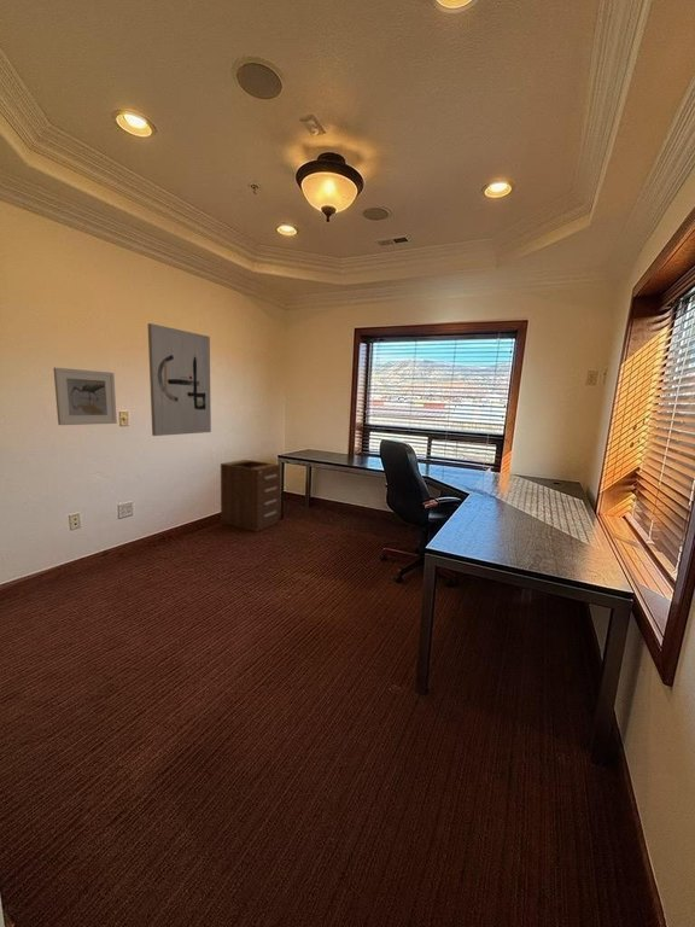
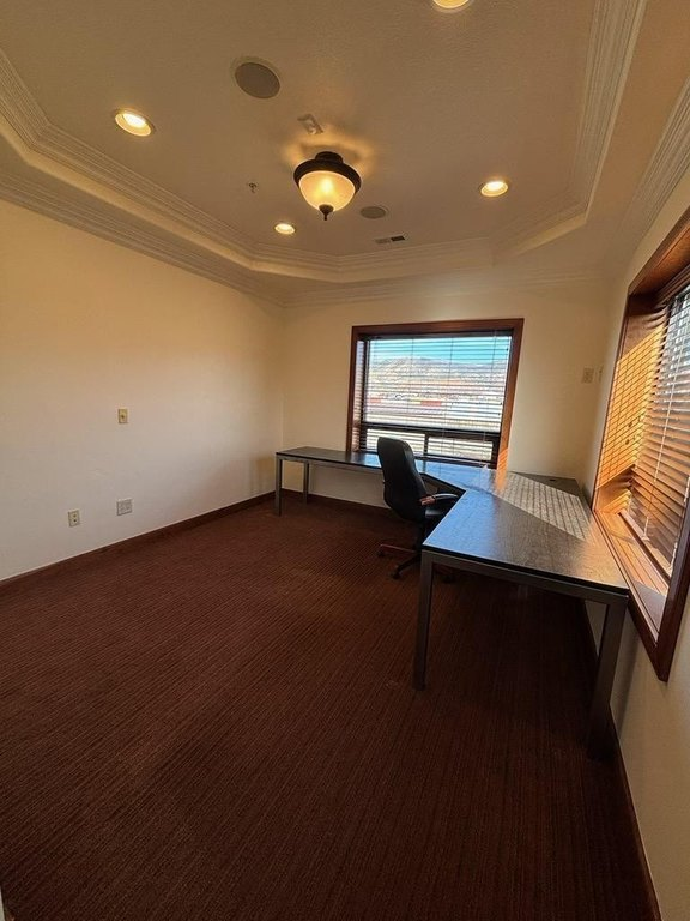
- wall art [147,322,212,437]
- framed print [53,367,118,426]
- filing cabinet [220,459,281,534]
